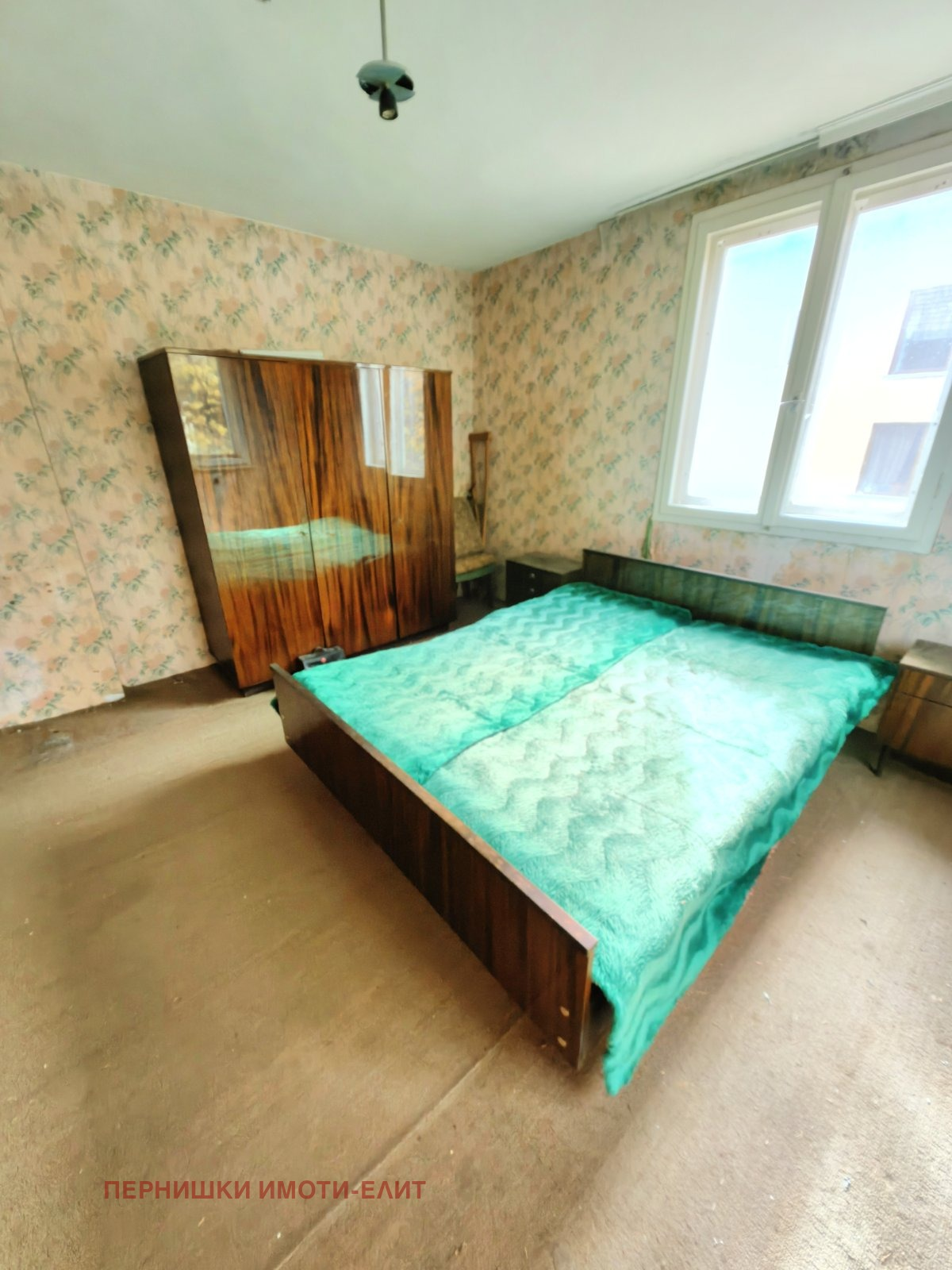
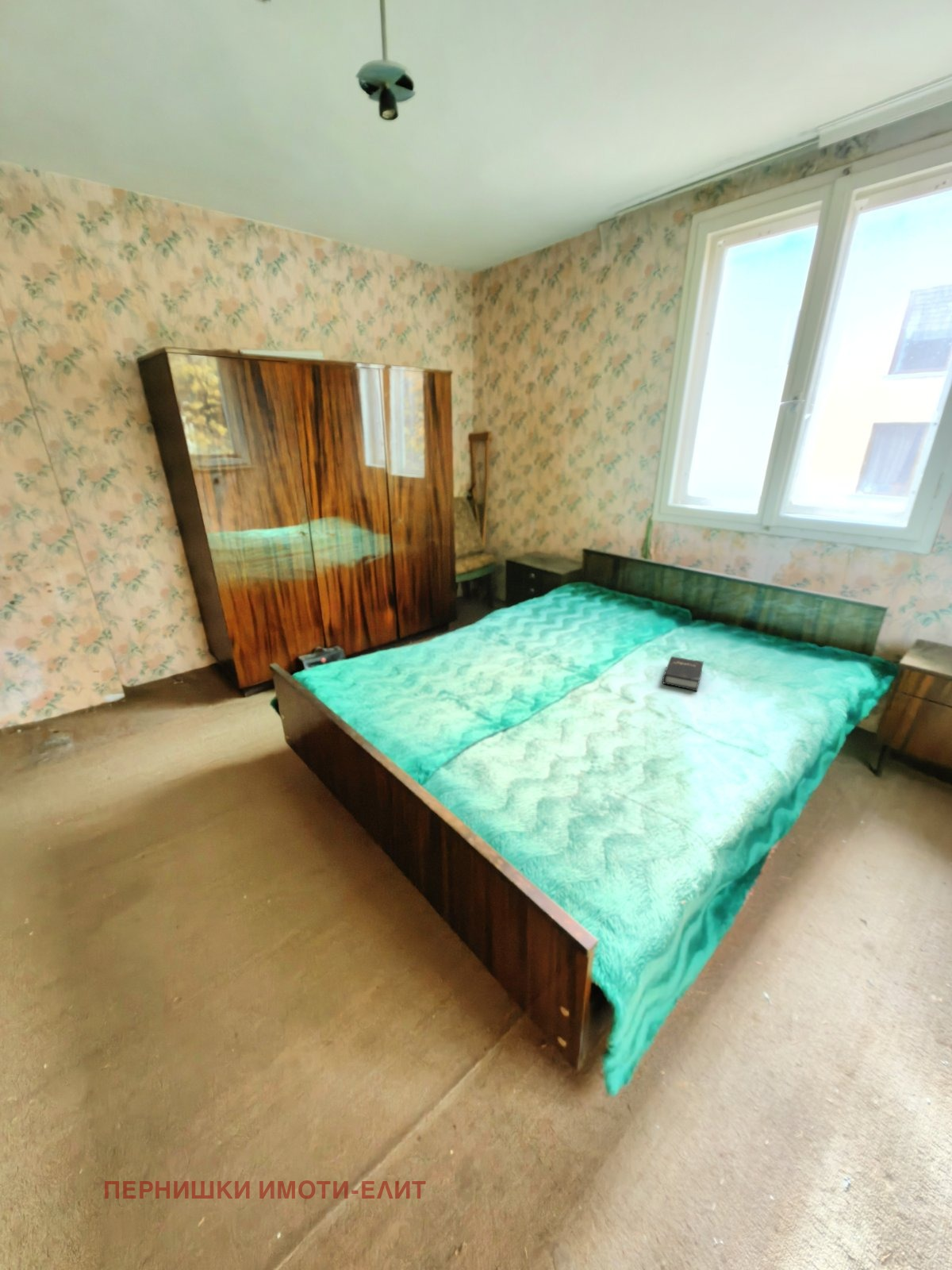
+ hardback book [662,656,704,692]
